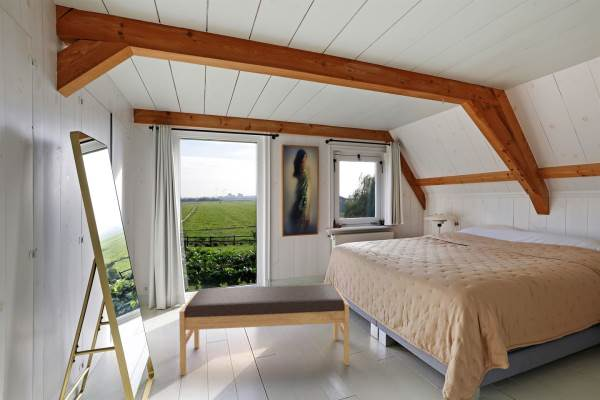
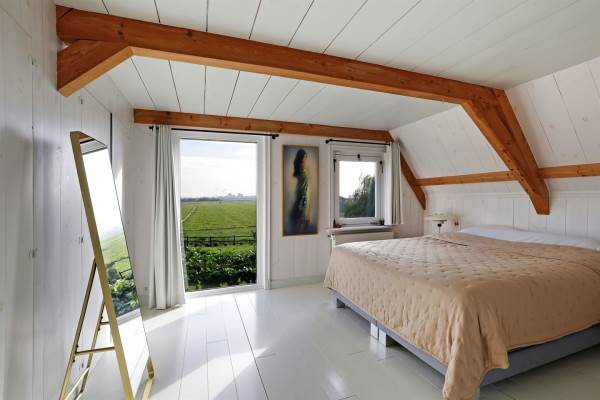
- bench [178,284,350,376]
